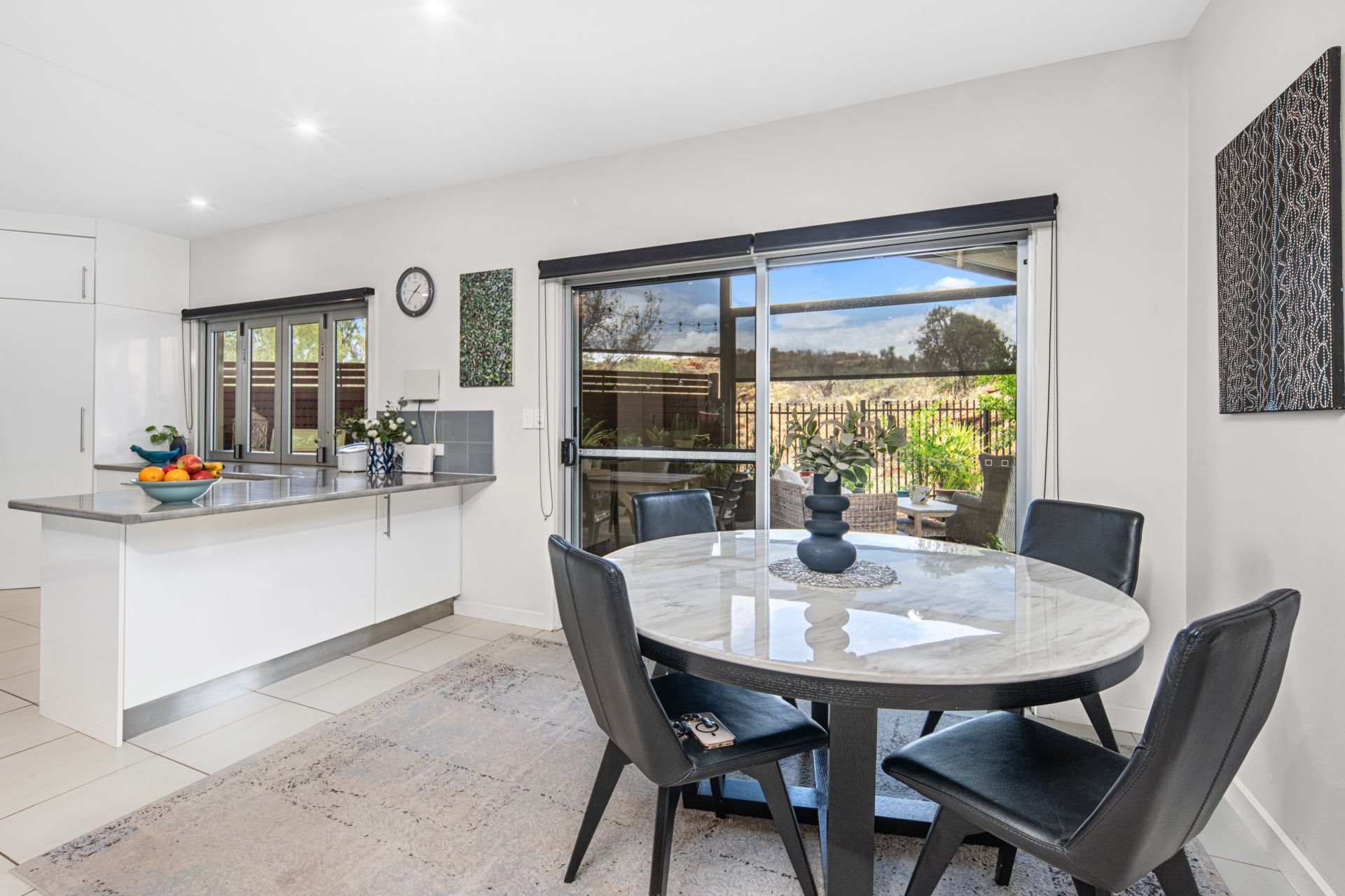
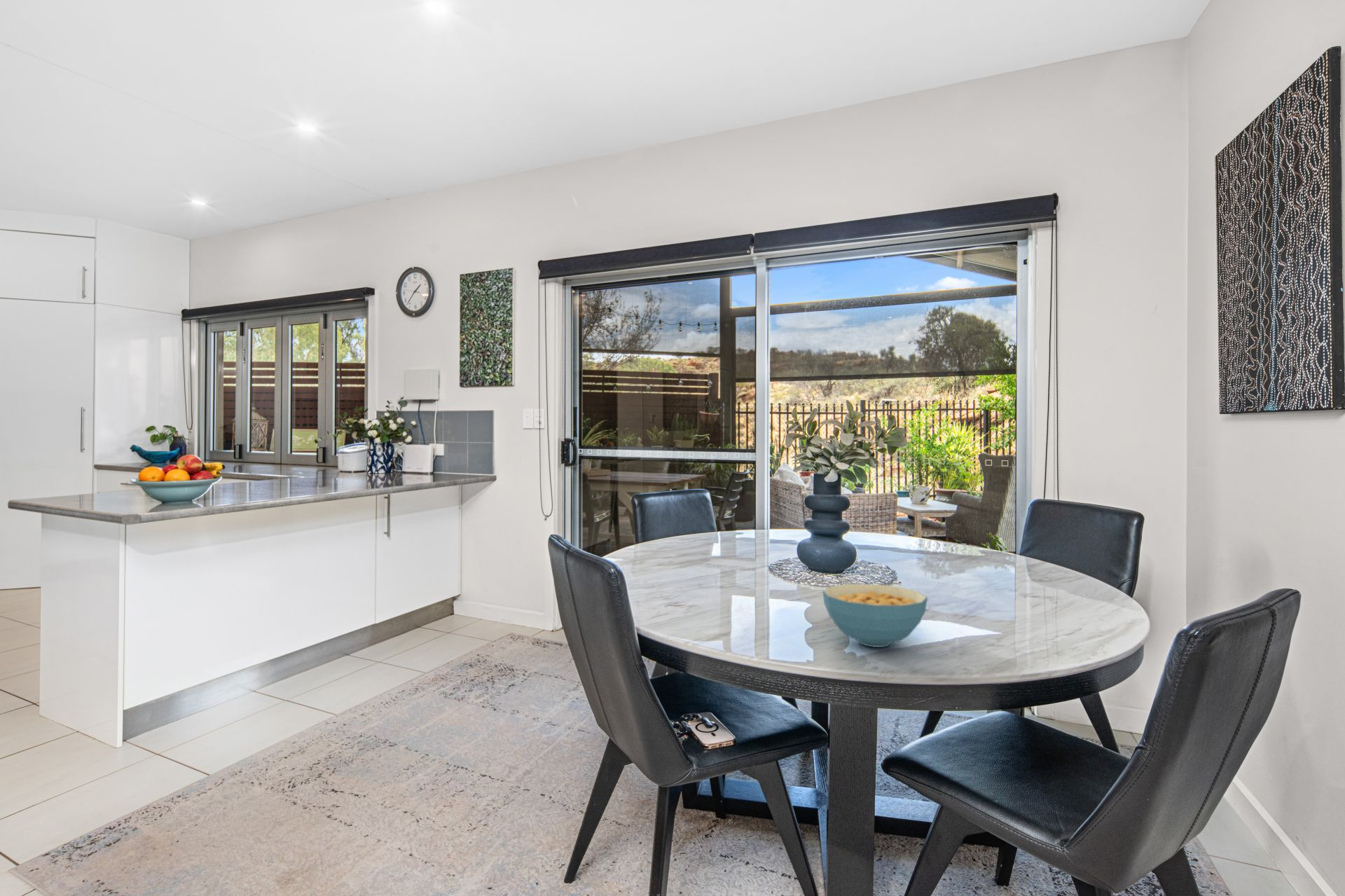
+ cereal bowl [822,584,928,648]
